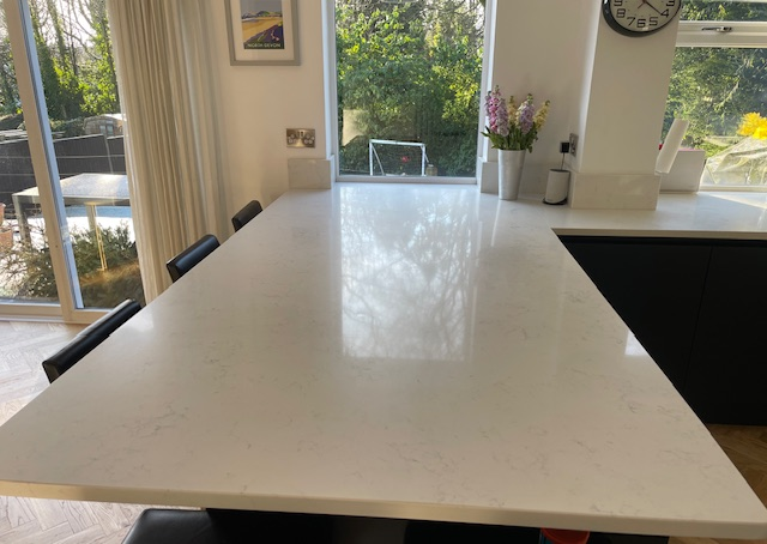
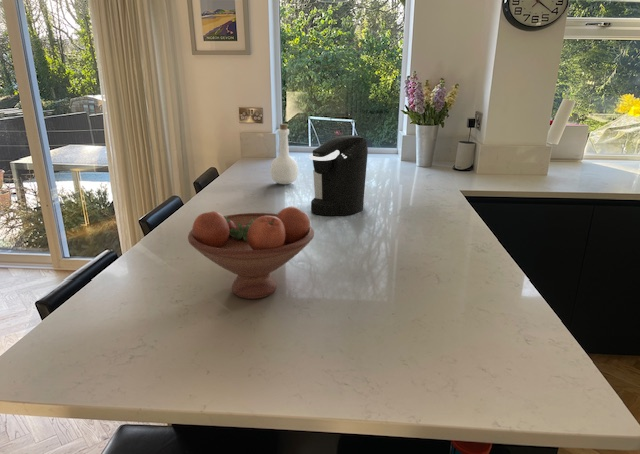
+ bottle [269,123,299,185]
+ coffee maker [308,134,369,216]
+ fruit bowl [187,205,315,300]
